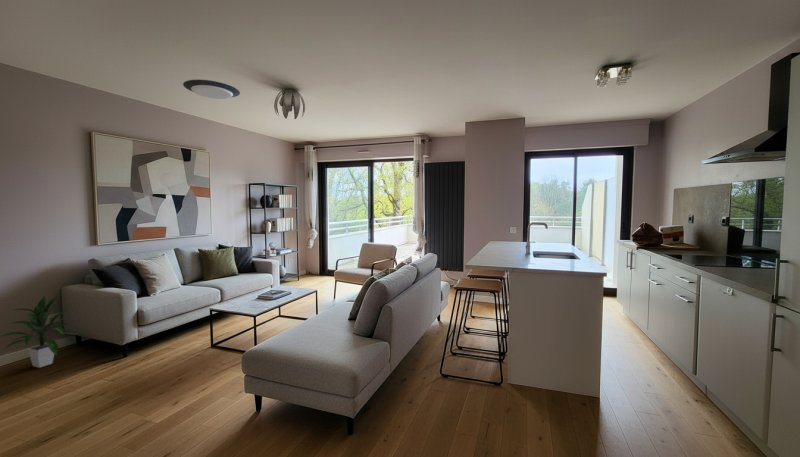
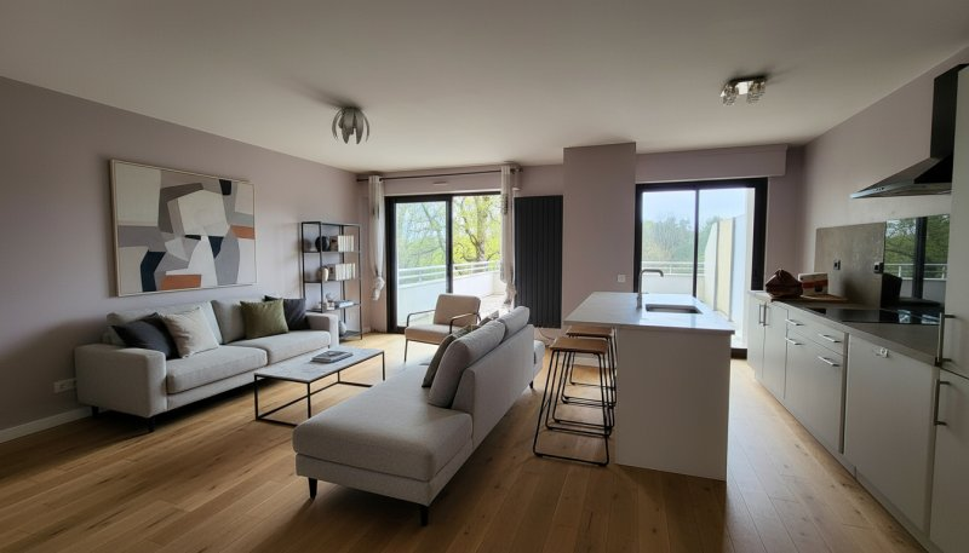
- ceiling light [182,78,241,100]
- indoor plant [0,294,76,369]
